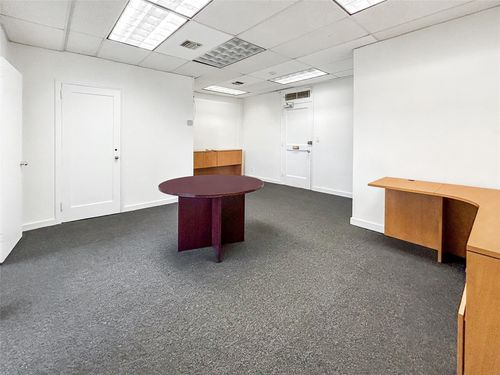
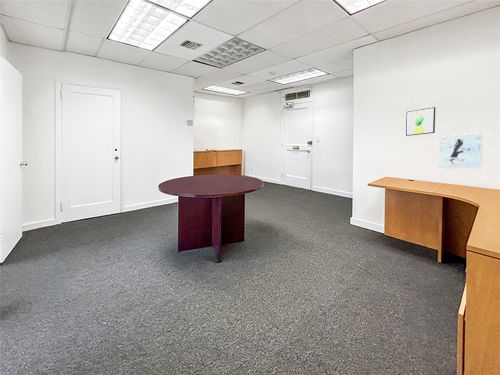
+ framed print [437,132,483,170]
+ wall art [405,106,436,137]
